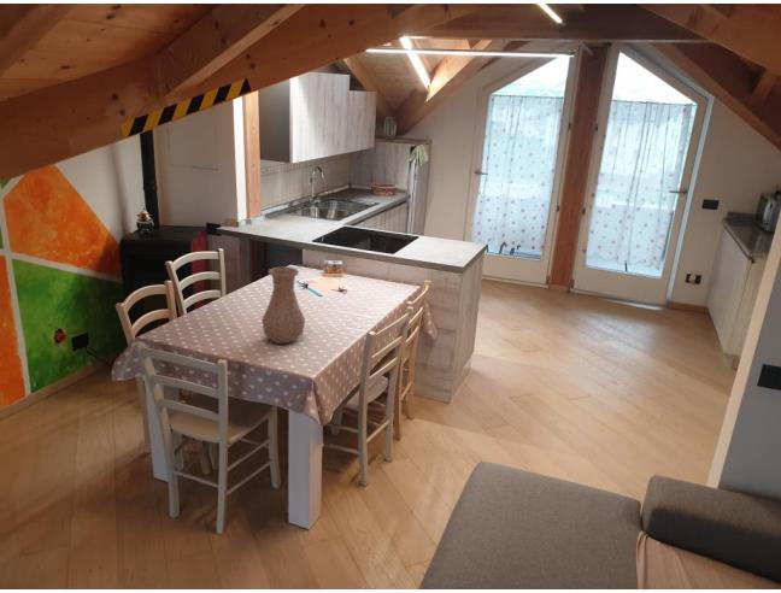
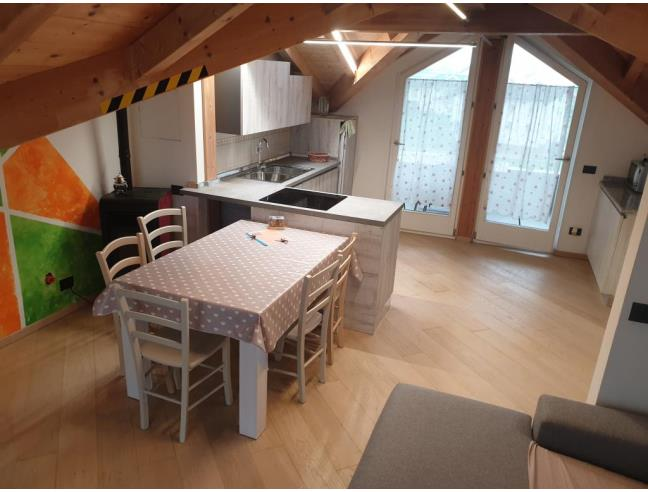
- vase [262,265,306,345]
